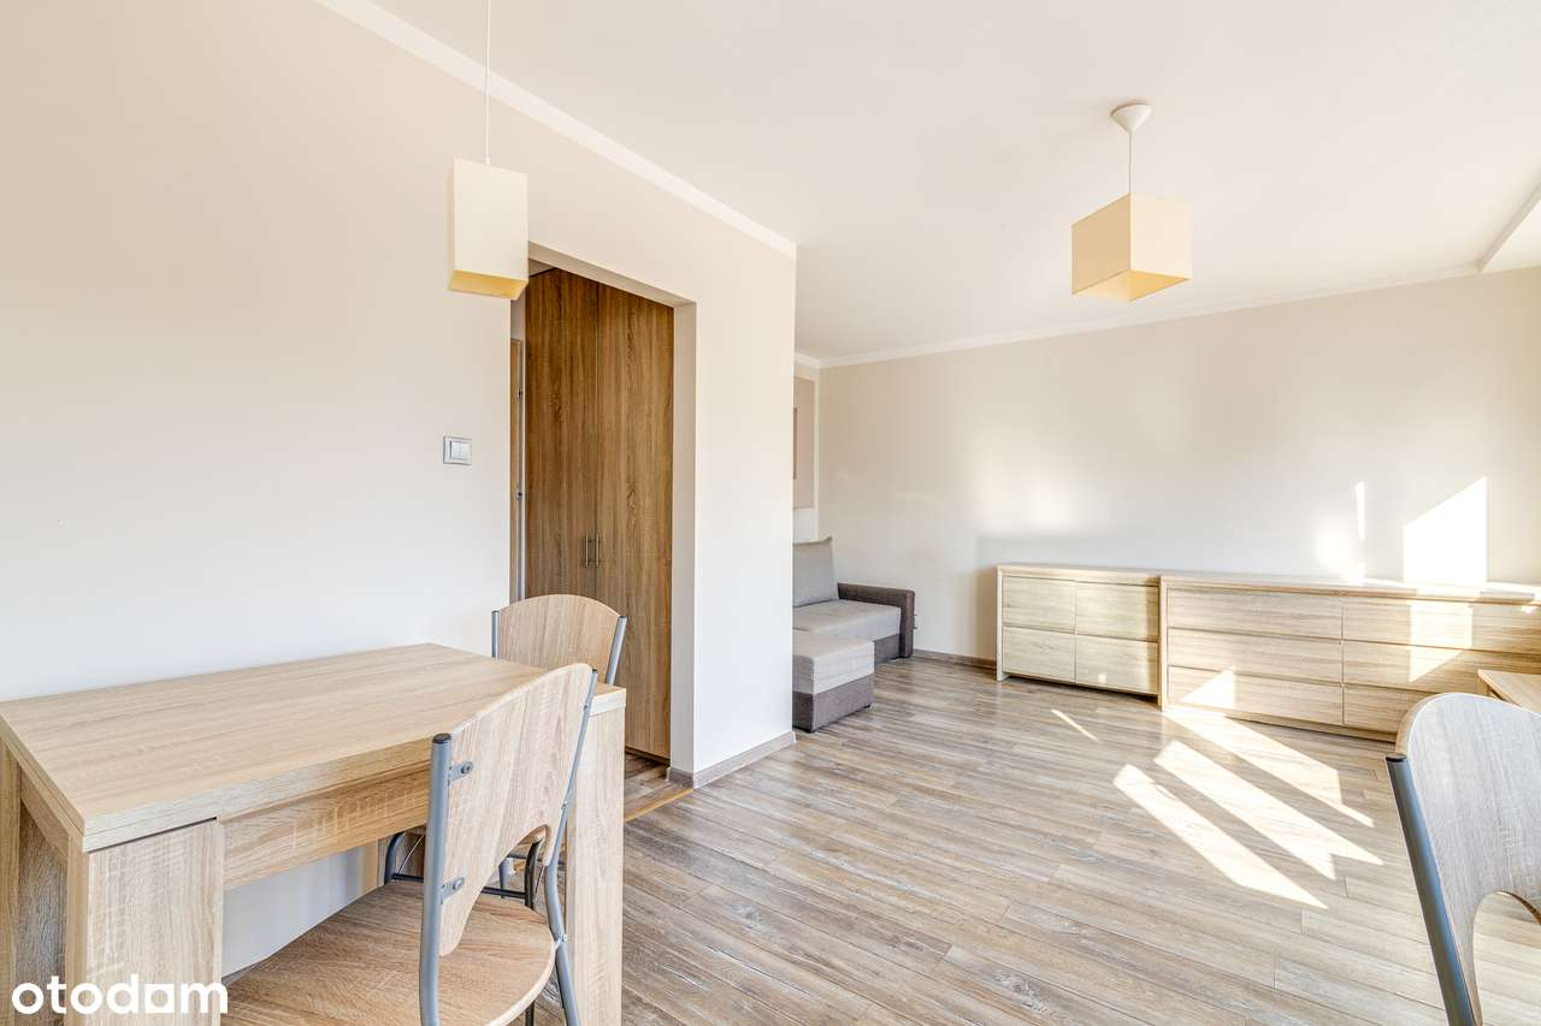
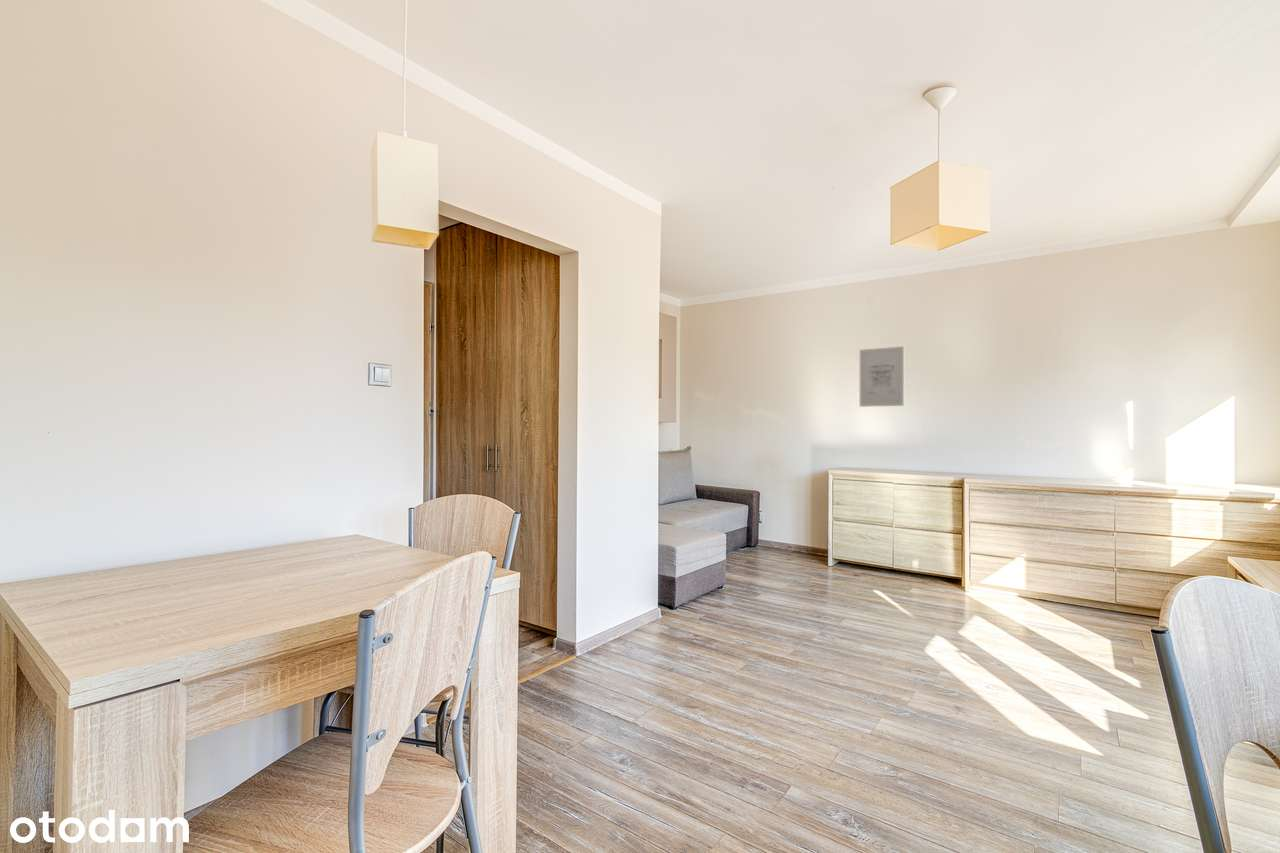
+ wall art [859,345,905,408]
